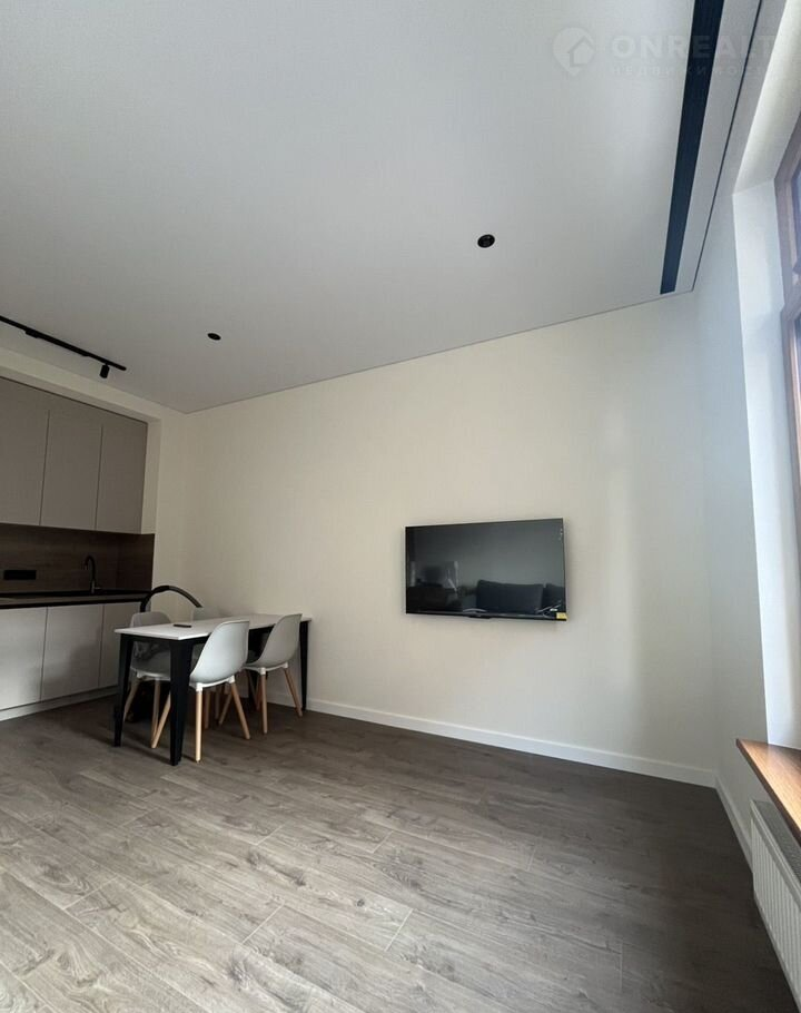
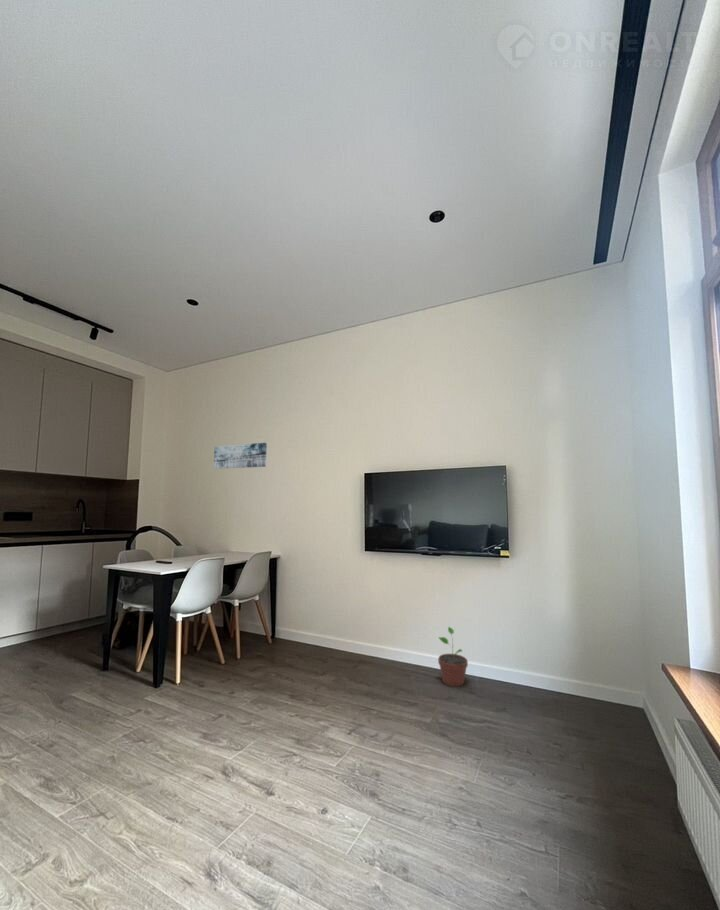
+ wall art [213,442,268,470]
+ potted plant [437,626,469,687]
